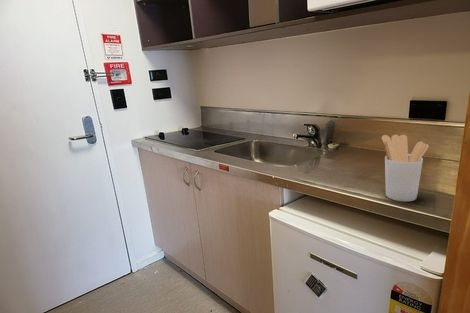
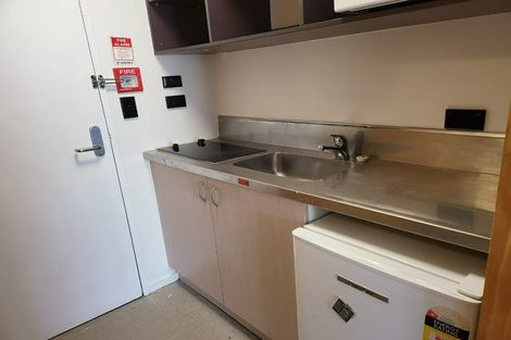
- utensil holder [381,134,430,203]
